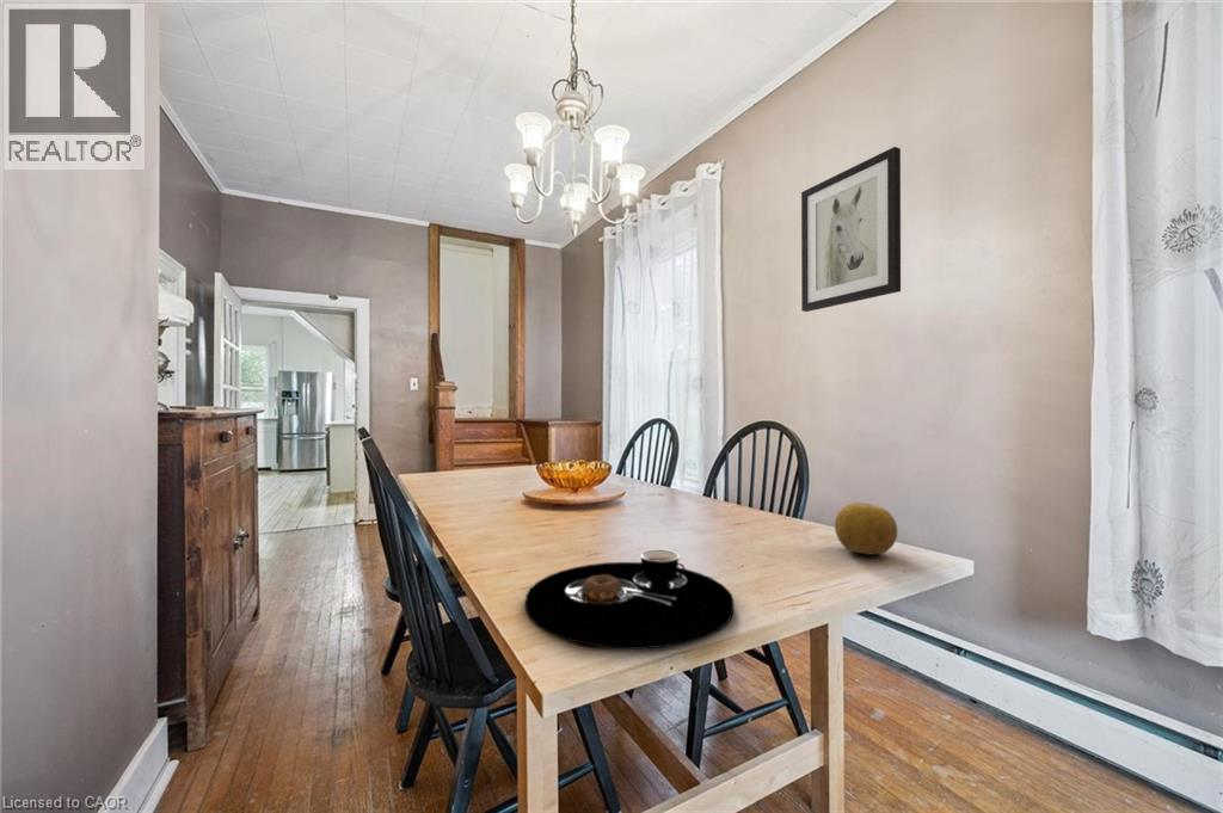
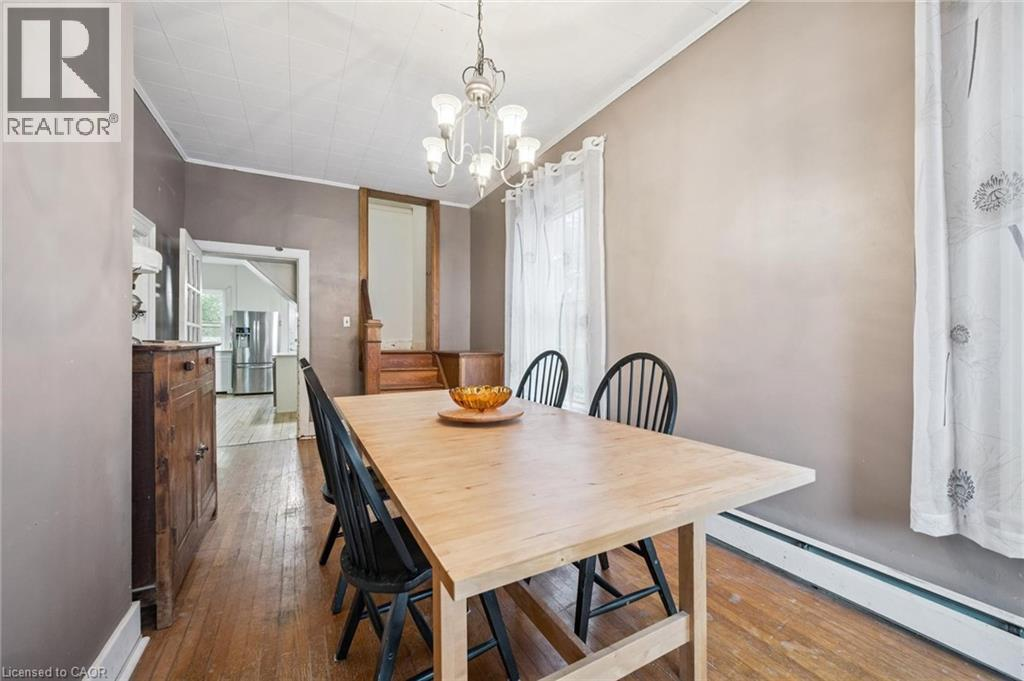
- fruit [834,501,898,556]
- placemat [524,549,735,651]
- wall art [800,146,902,313]
